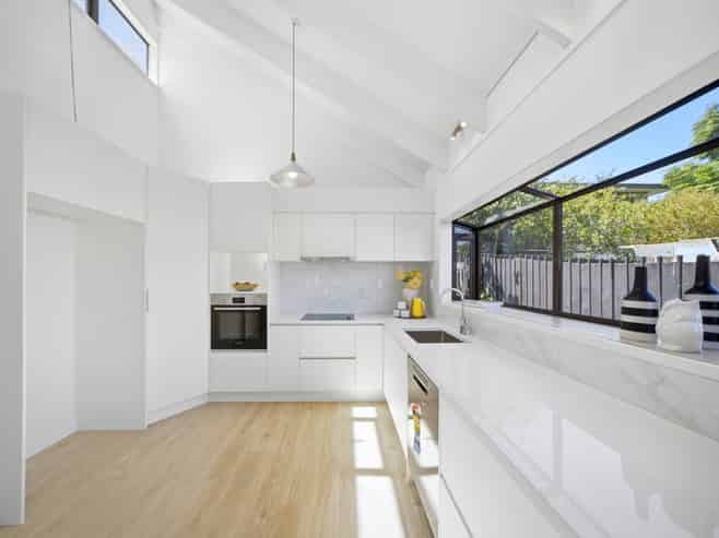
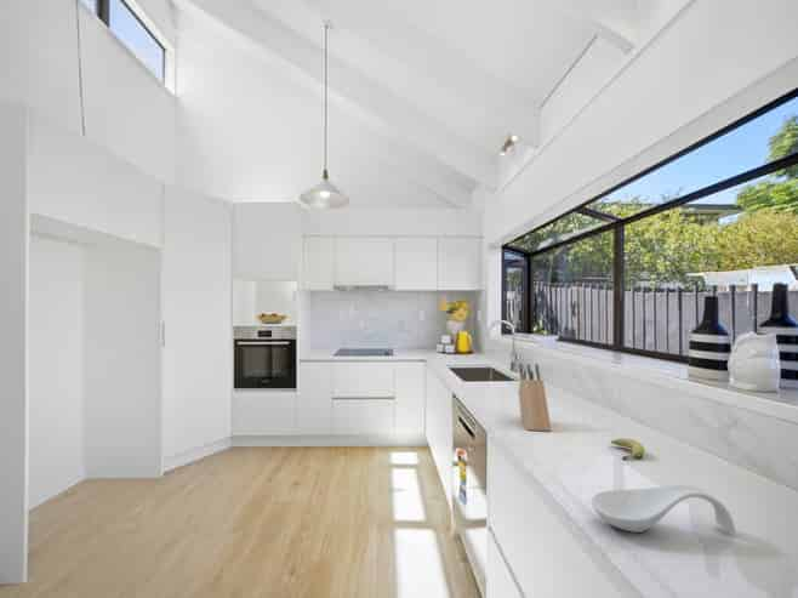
+ fruit [610,437,645,461]
+ knife block [518,363,553,433]
+ spoon rest [591,484,736,535]
